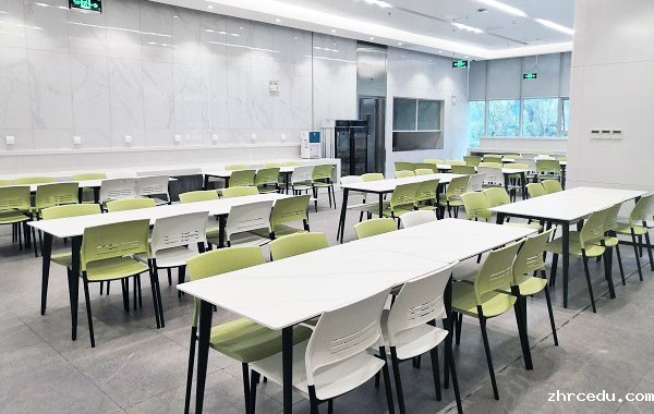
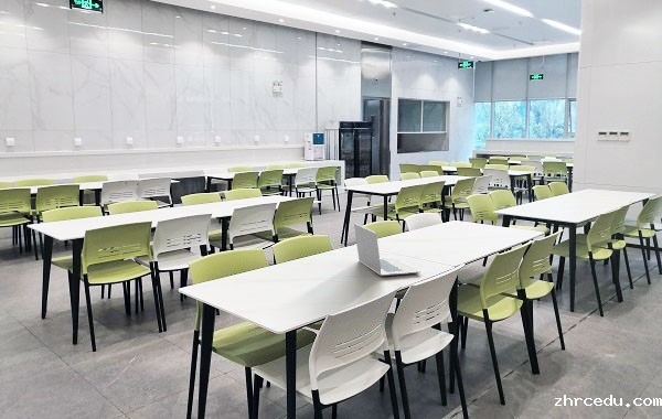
+ laptop [353,223,421,277]
